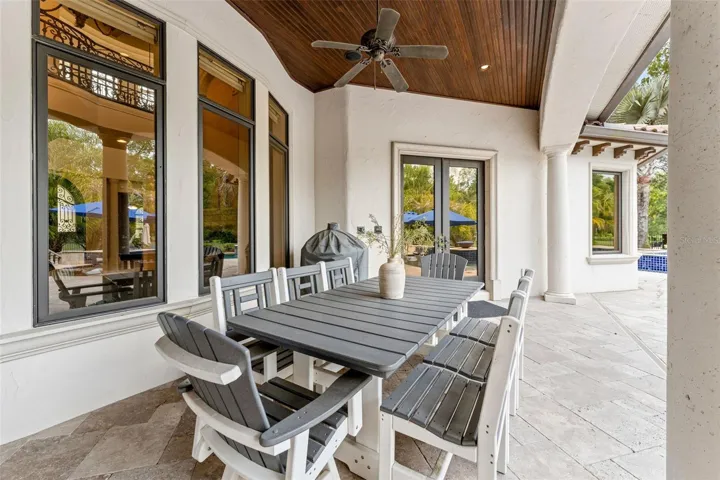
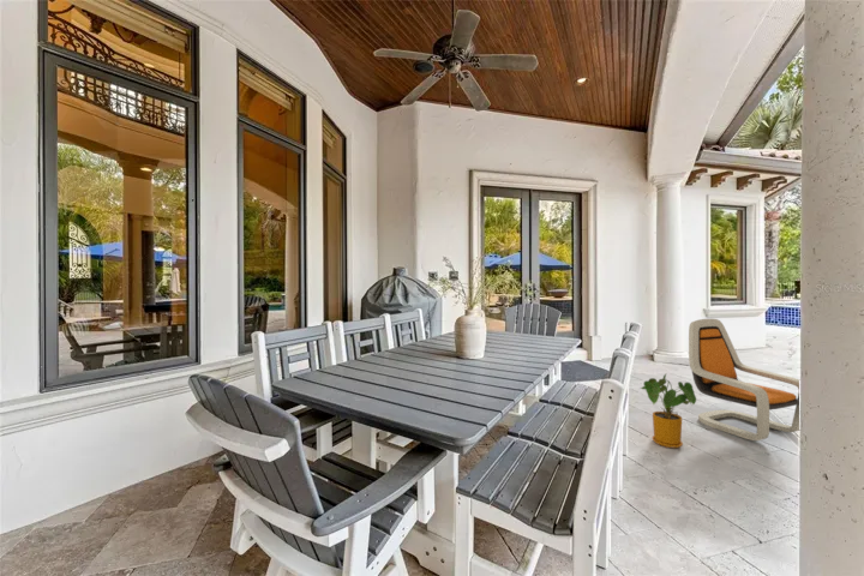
+ house plant [640,373,697,449]
+ lounge chair [688,318,800,442]
